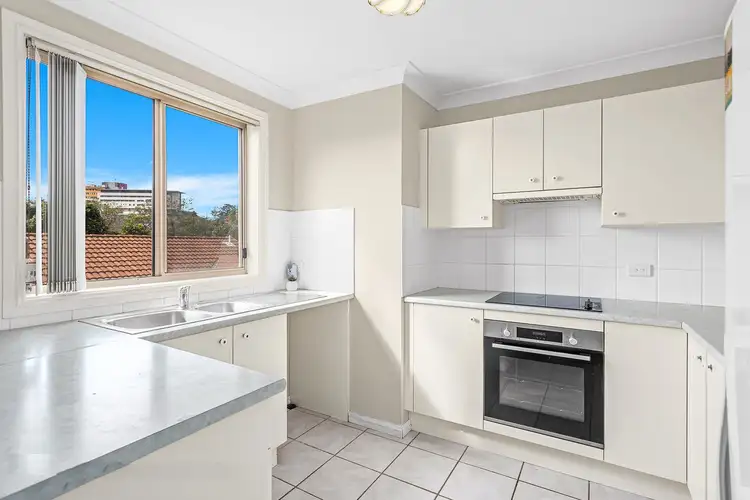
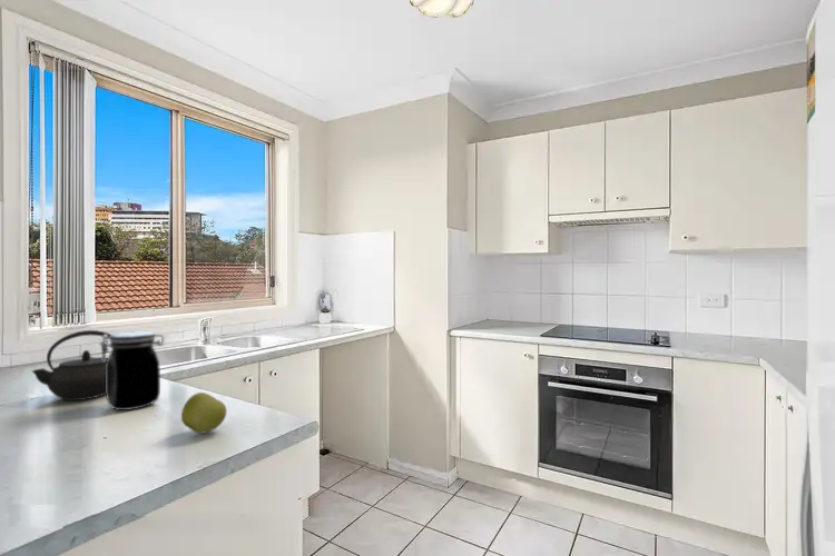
+ kettle [31,329,111,401]
+ apple [180,391,228,435]
+ jar [99,330,165,411]
